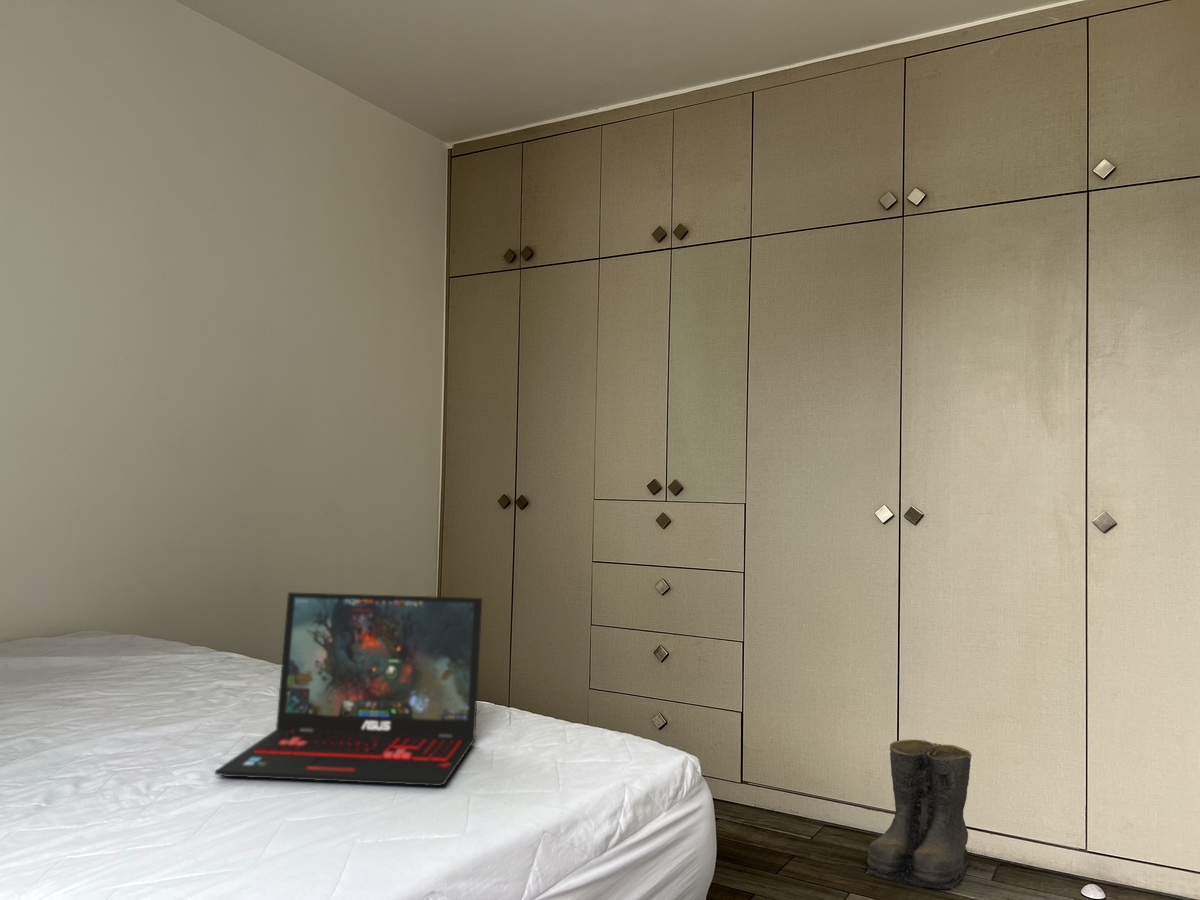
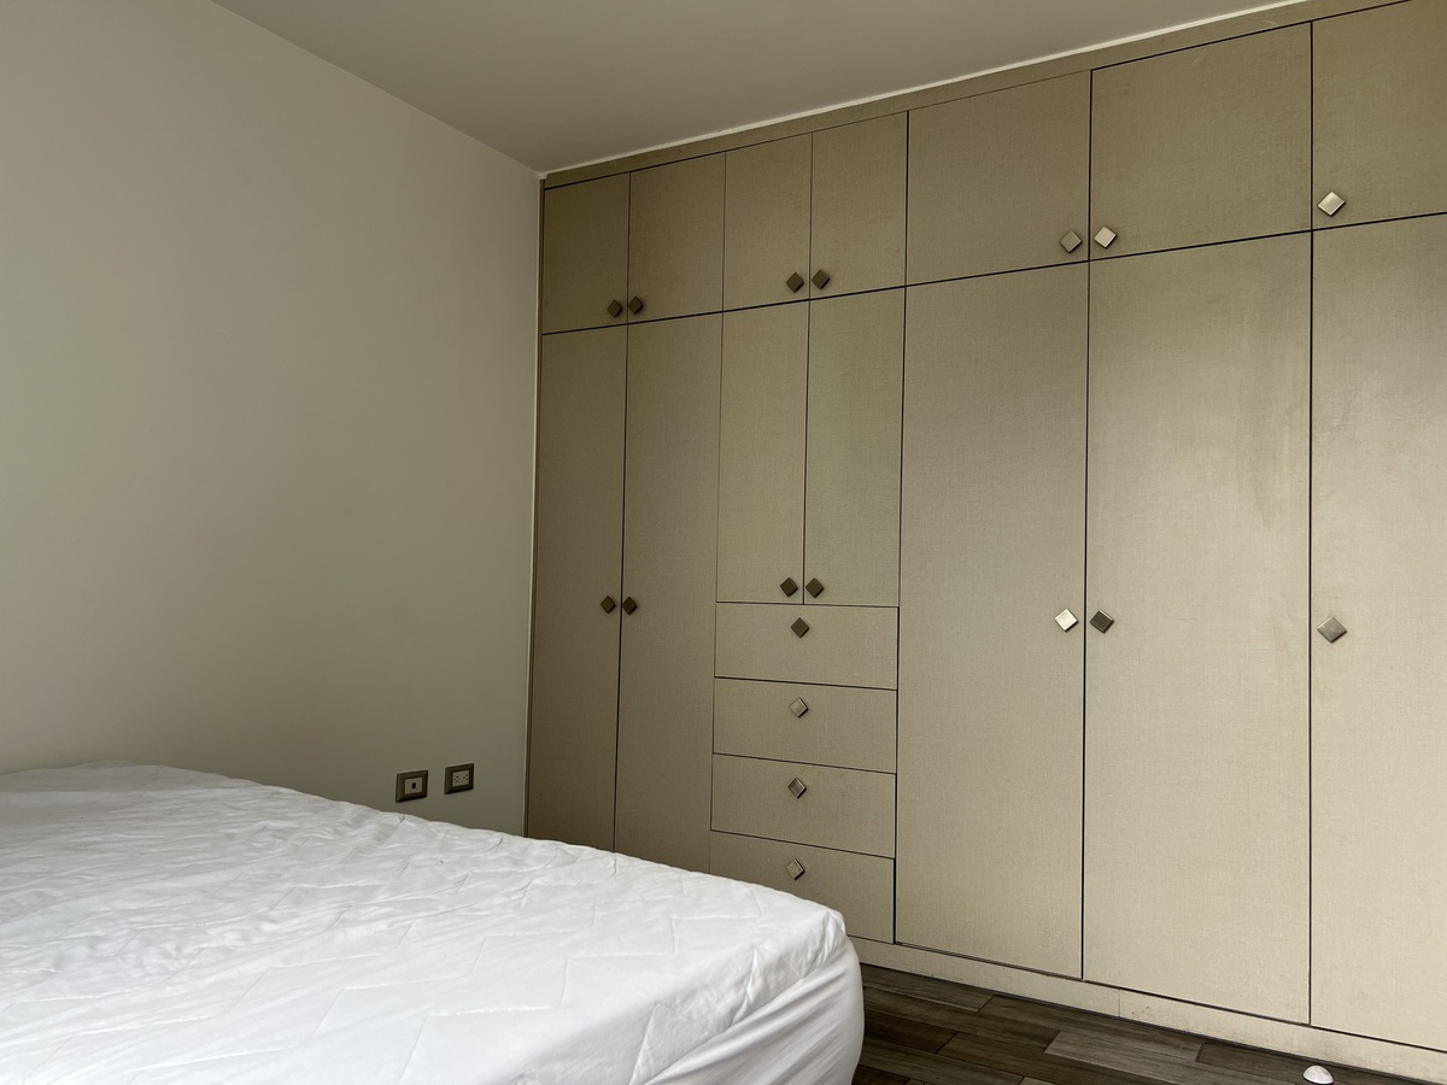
- boots [866,739,973,890]
- laptop [214,591,483,787]
